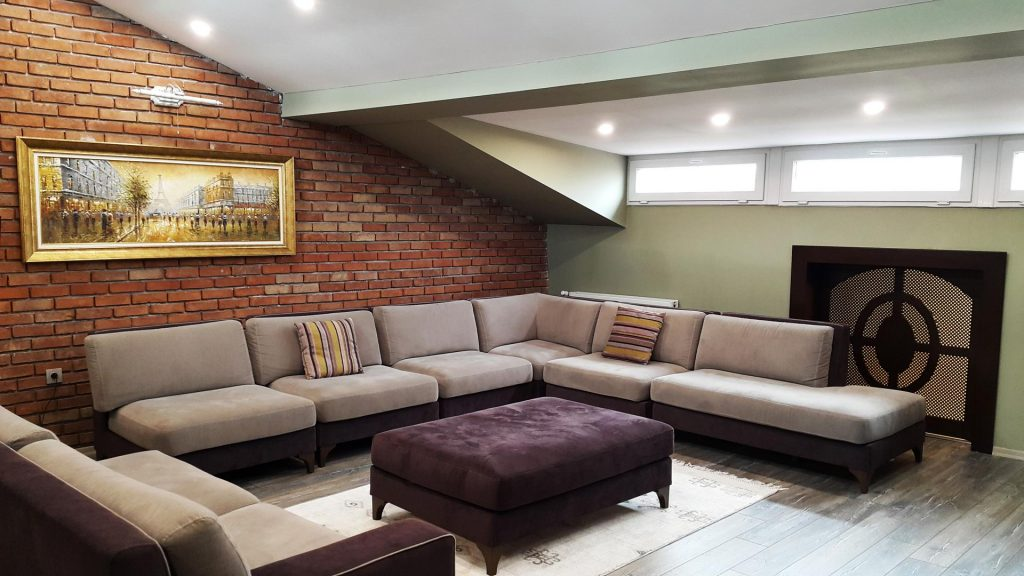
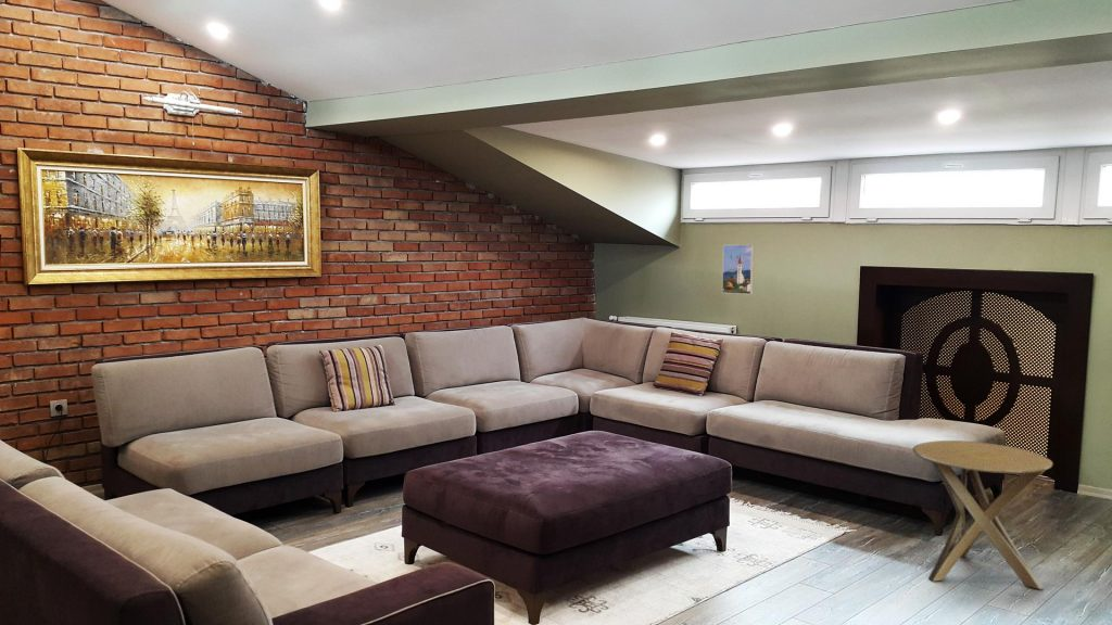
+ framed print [721,244,755,295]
+ side table [911,439,1054,590]
